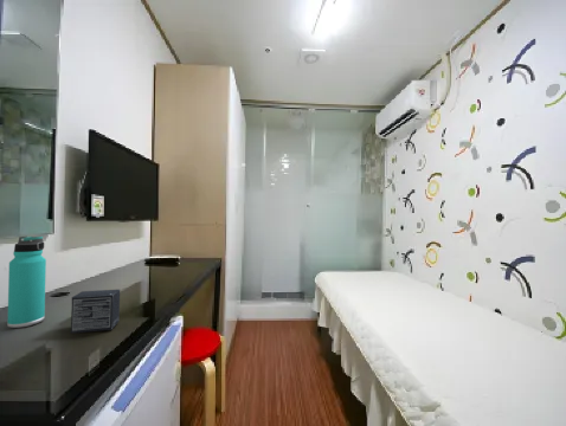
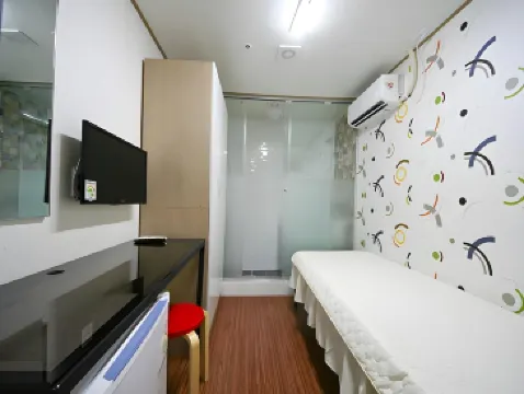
- small box [70,289,121,335]
- thermos bottle [6,235,47,329]
